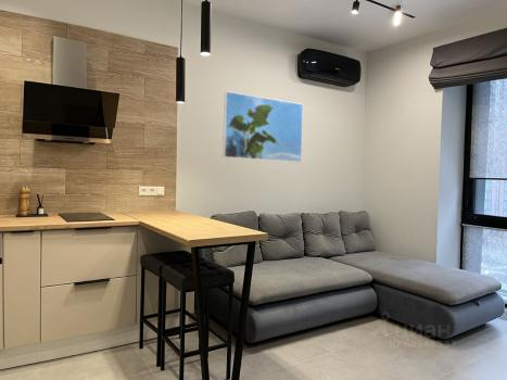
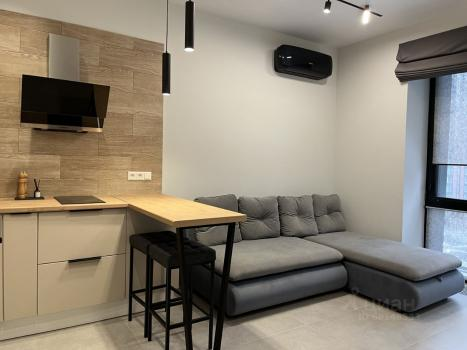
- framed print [221,90,304,163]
